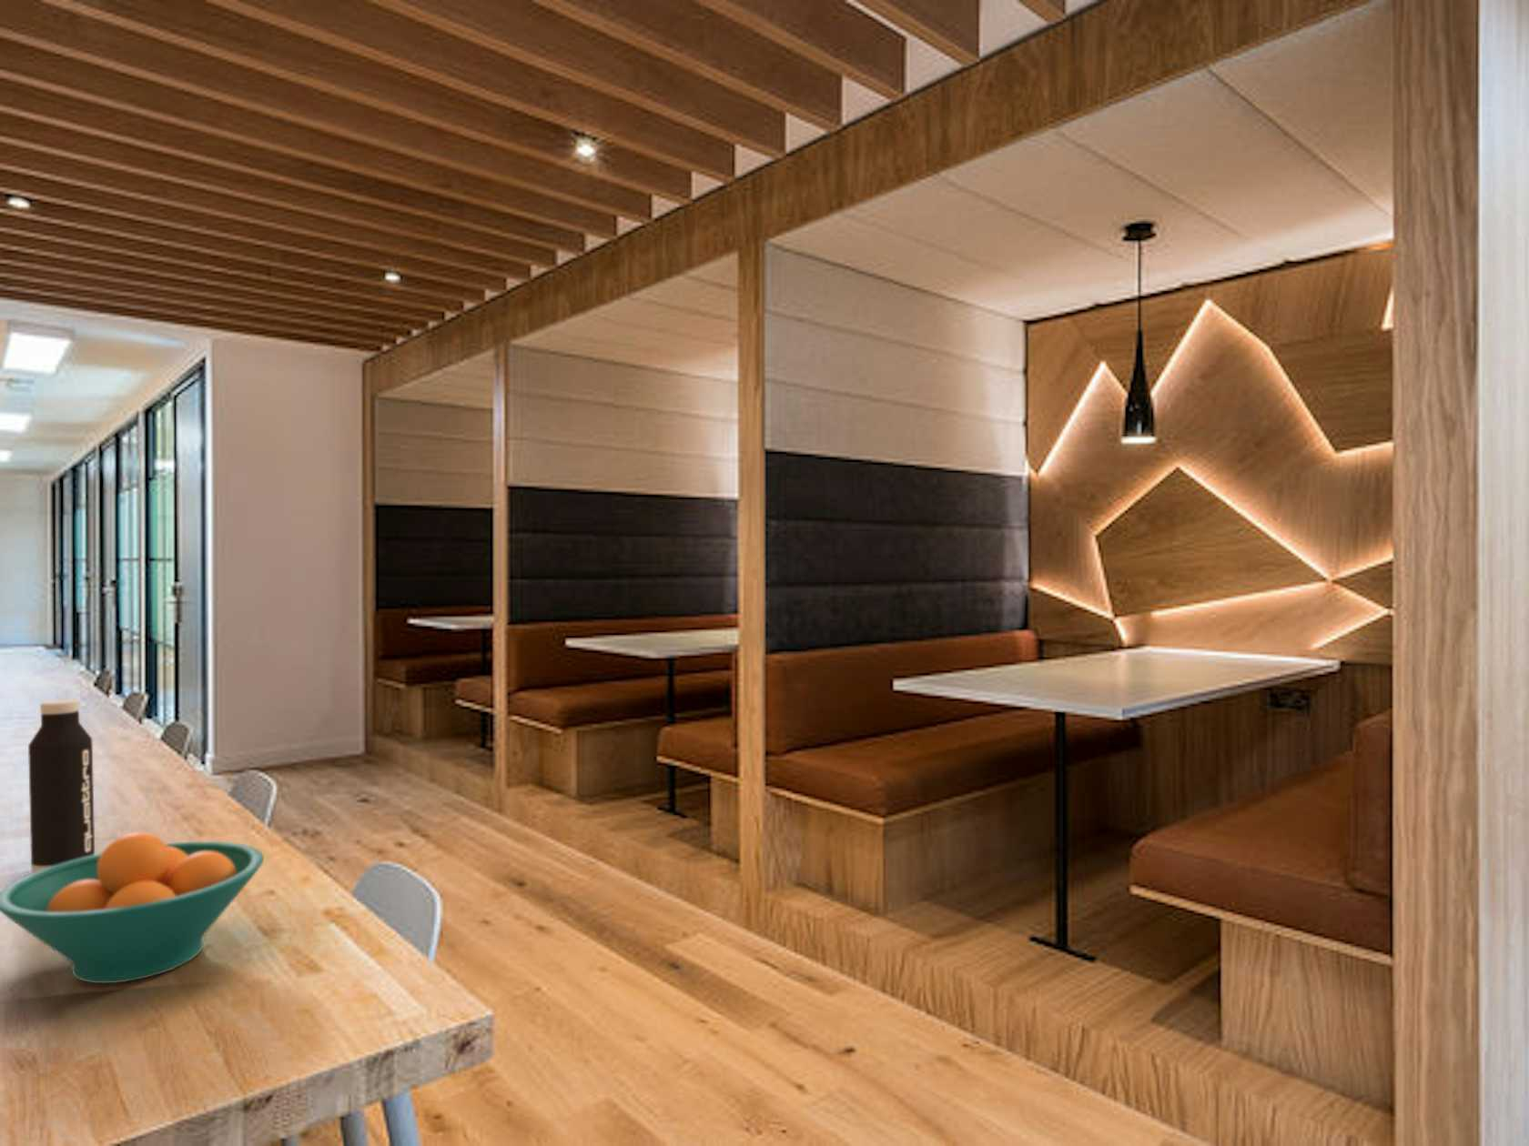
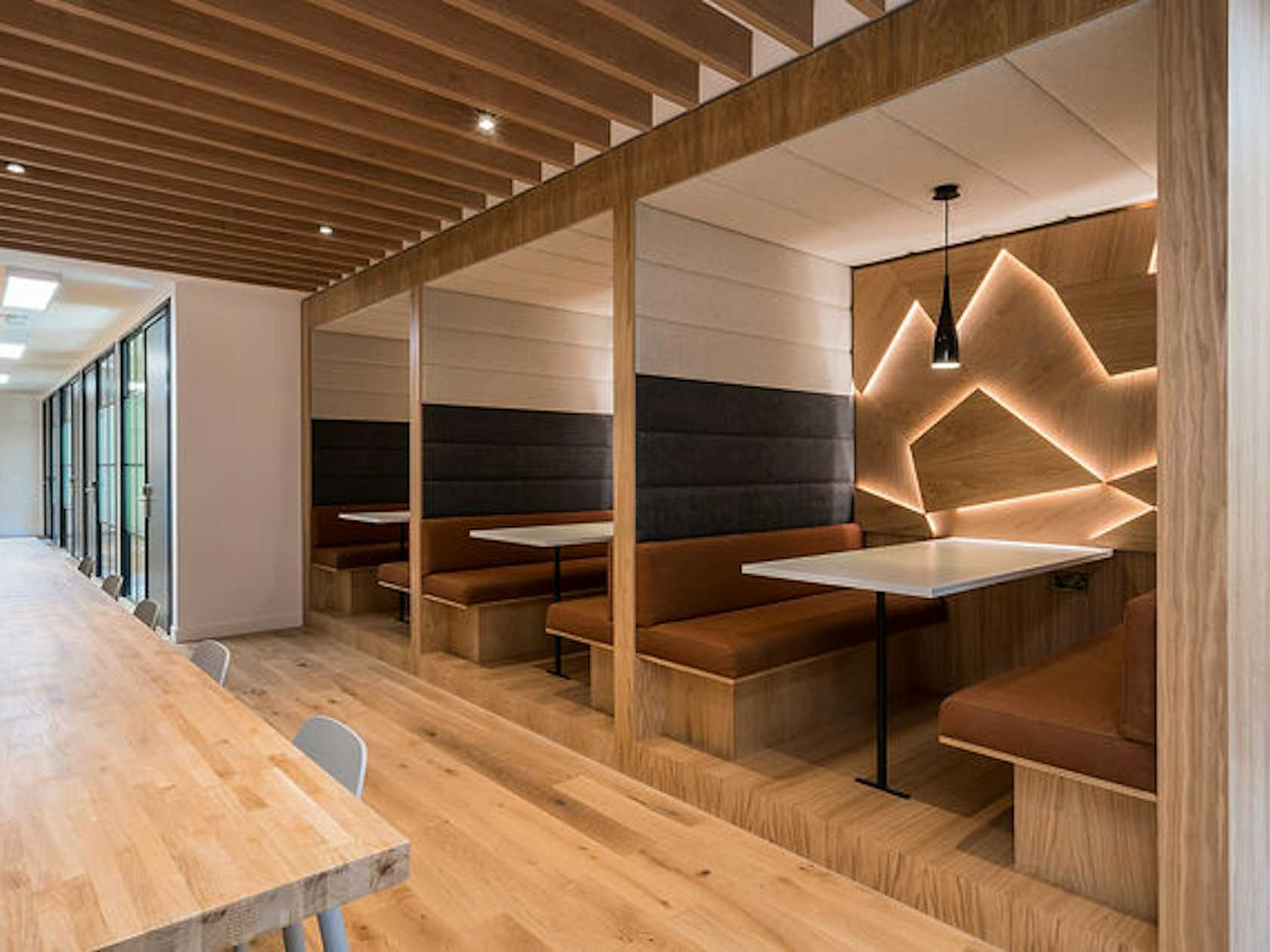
- fruit bowl [0,832,265,985]
- water bottle [28,698,95,873]
